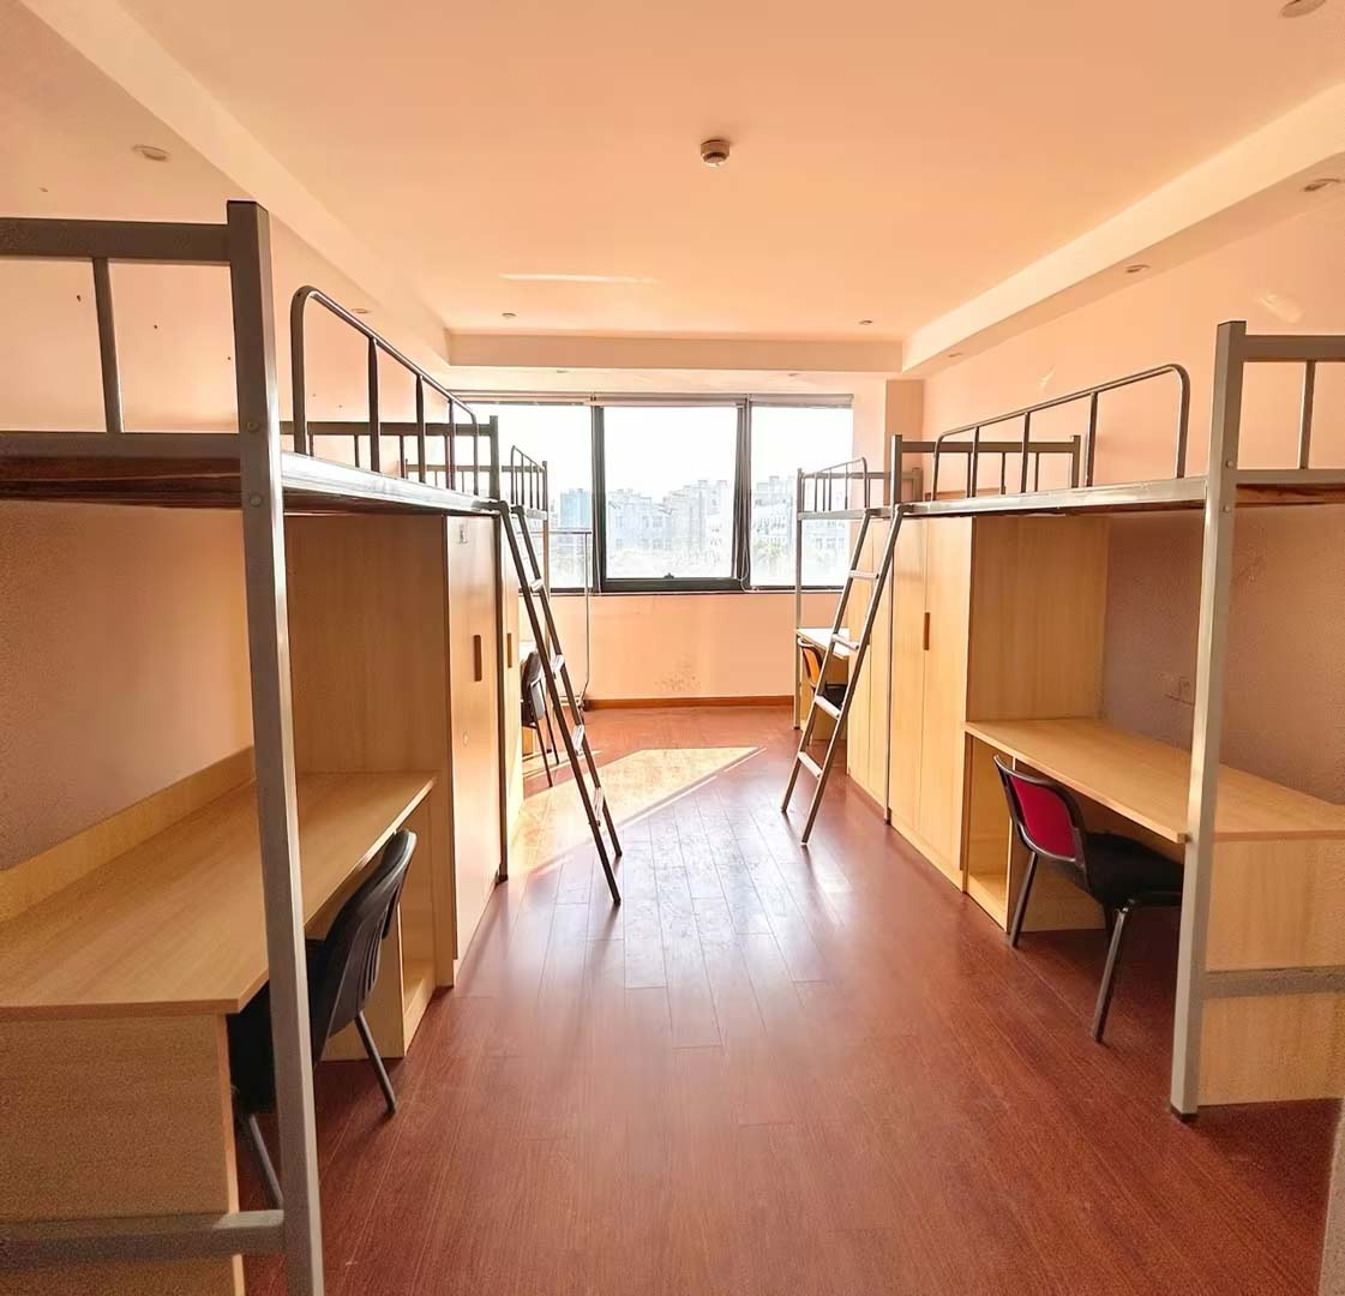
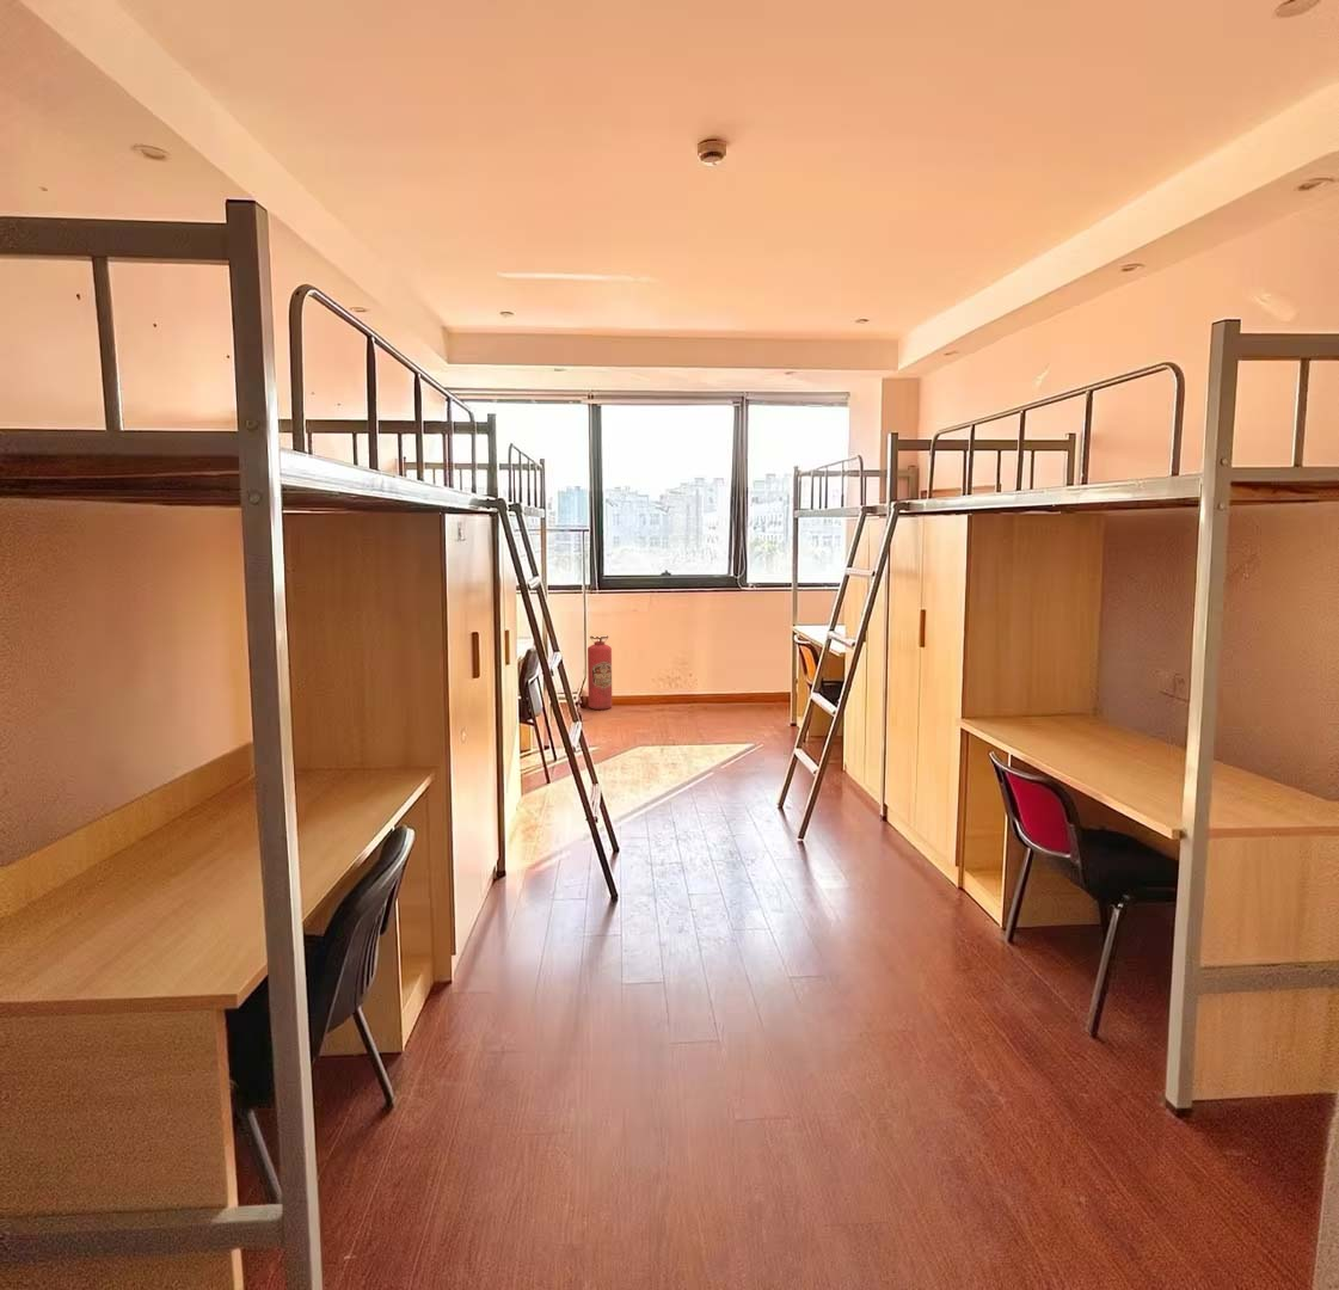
+ fire extinguisher [587,635,613,710]
